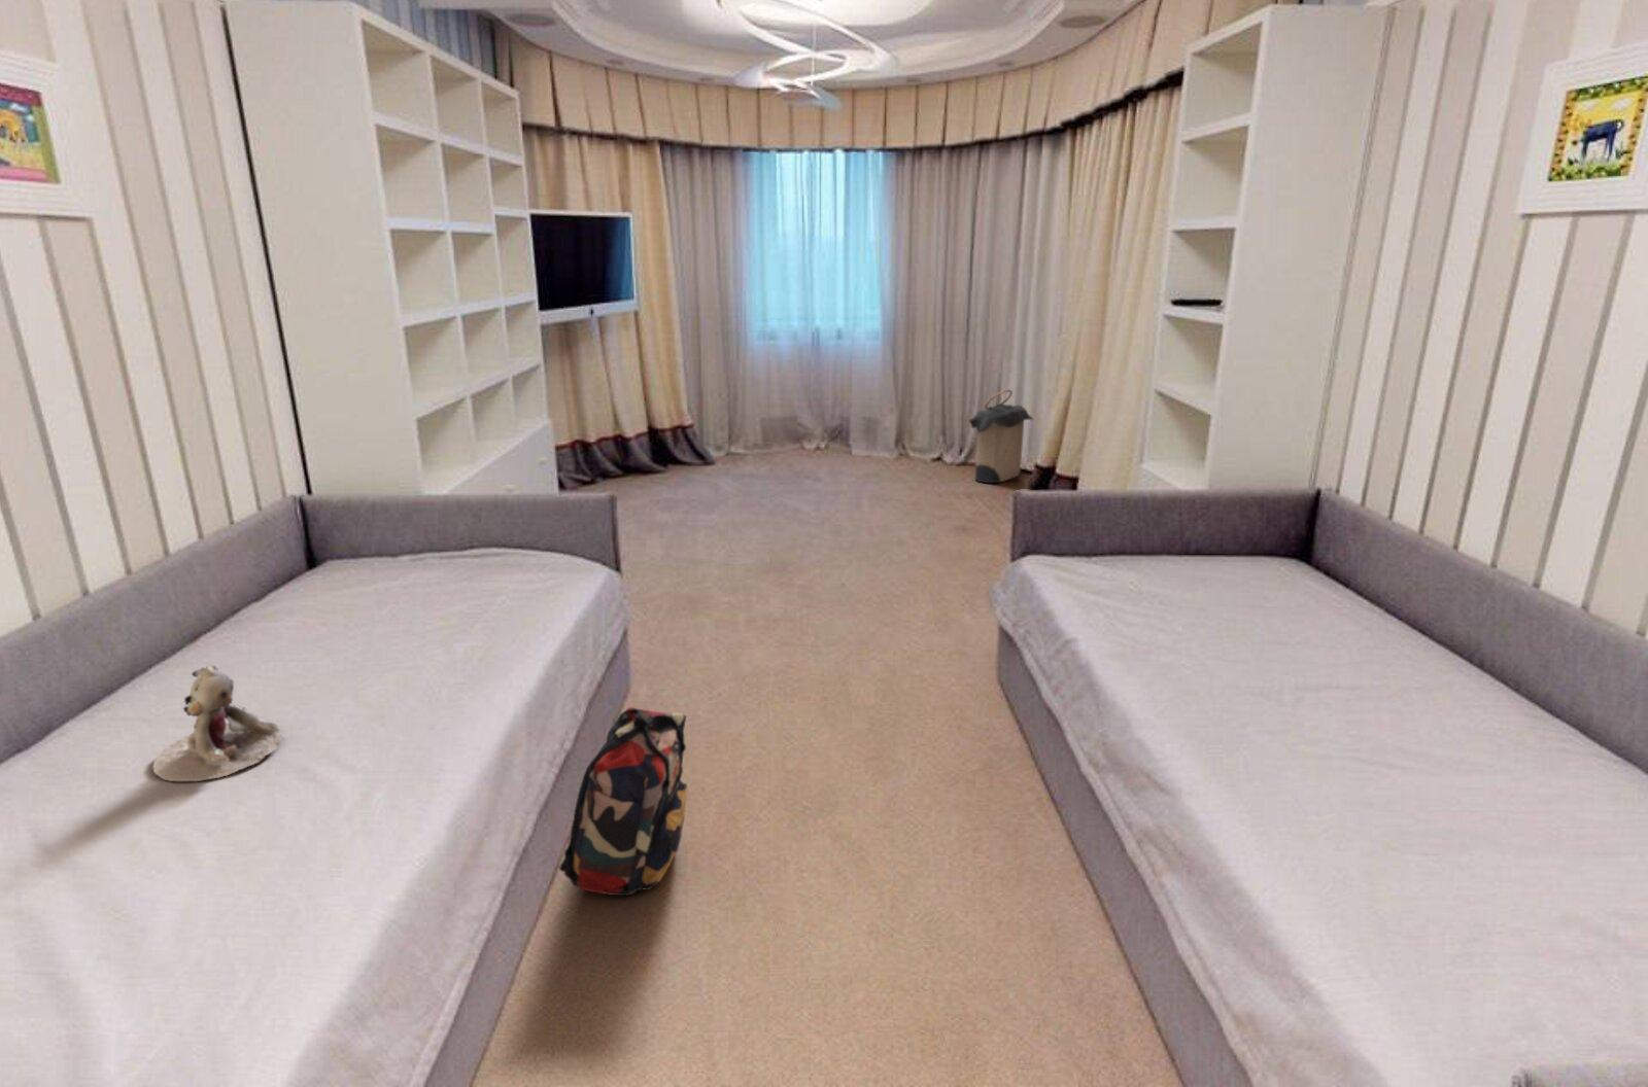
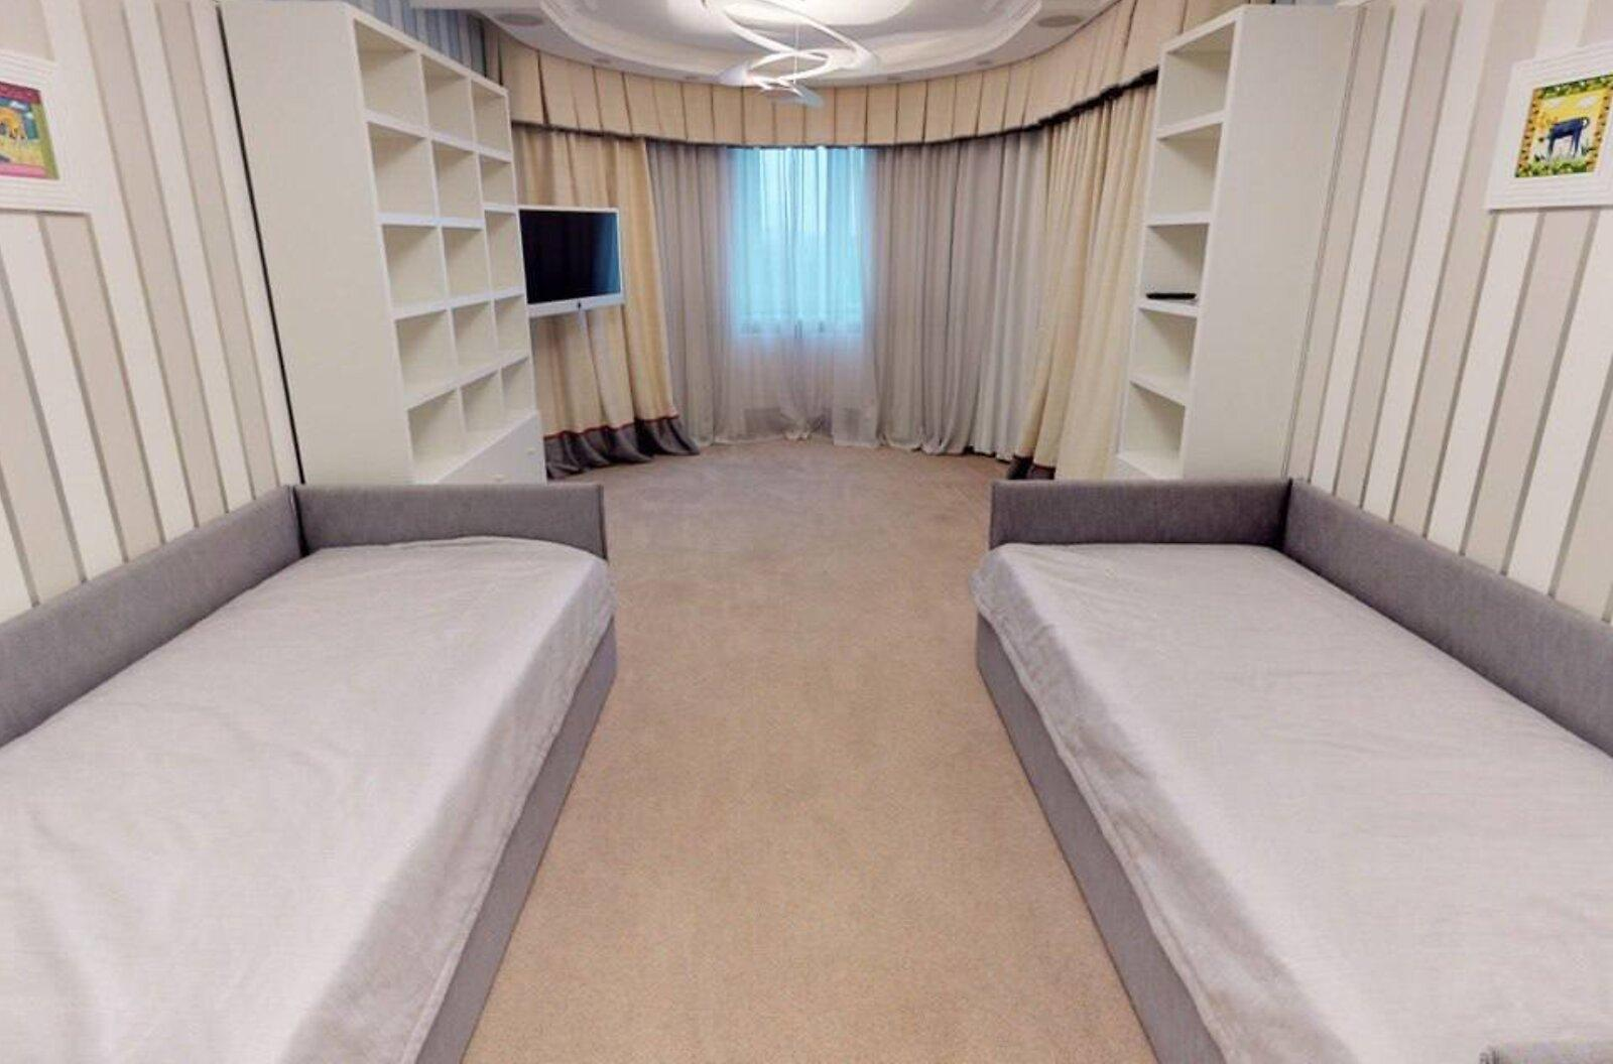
- stuffed animal [153,664,284,782]
- backpack [558,706,689,897]
- laundry hamper [967,388,1034,484]
